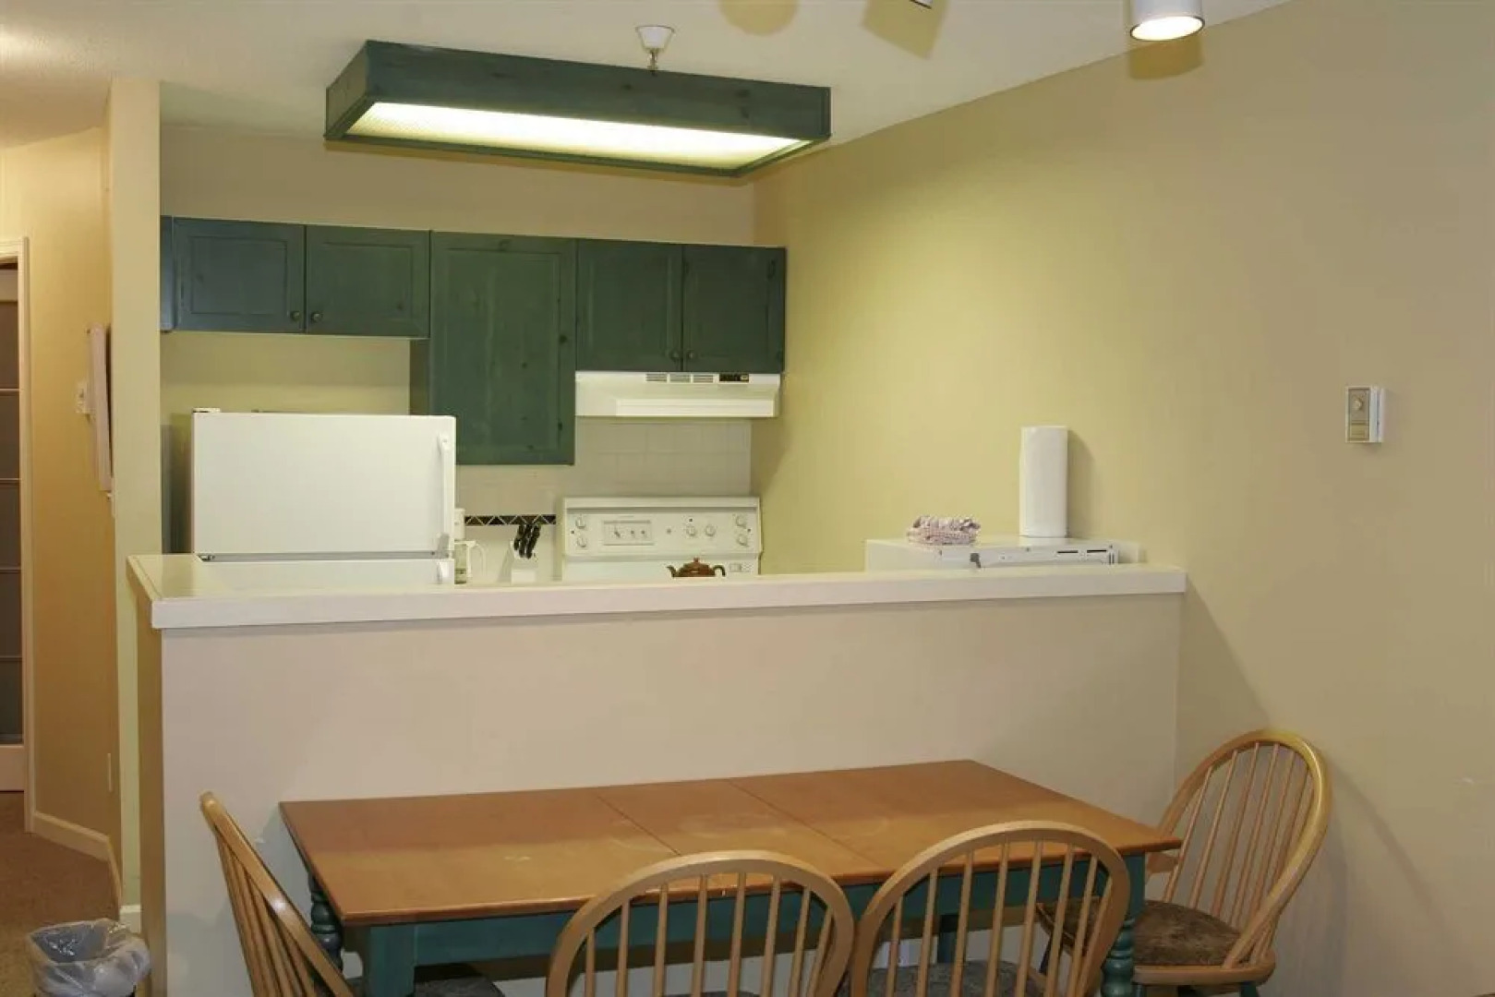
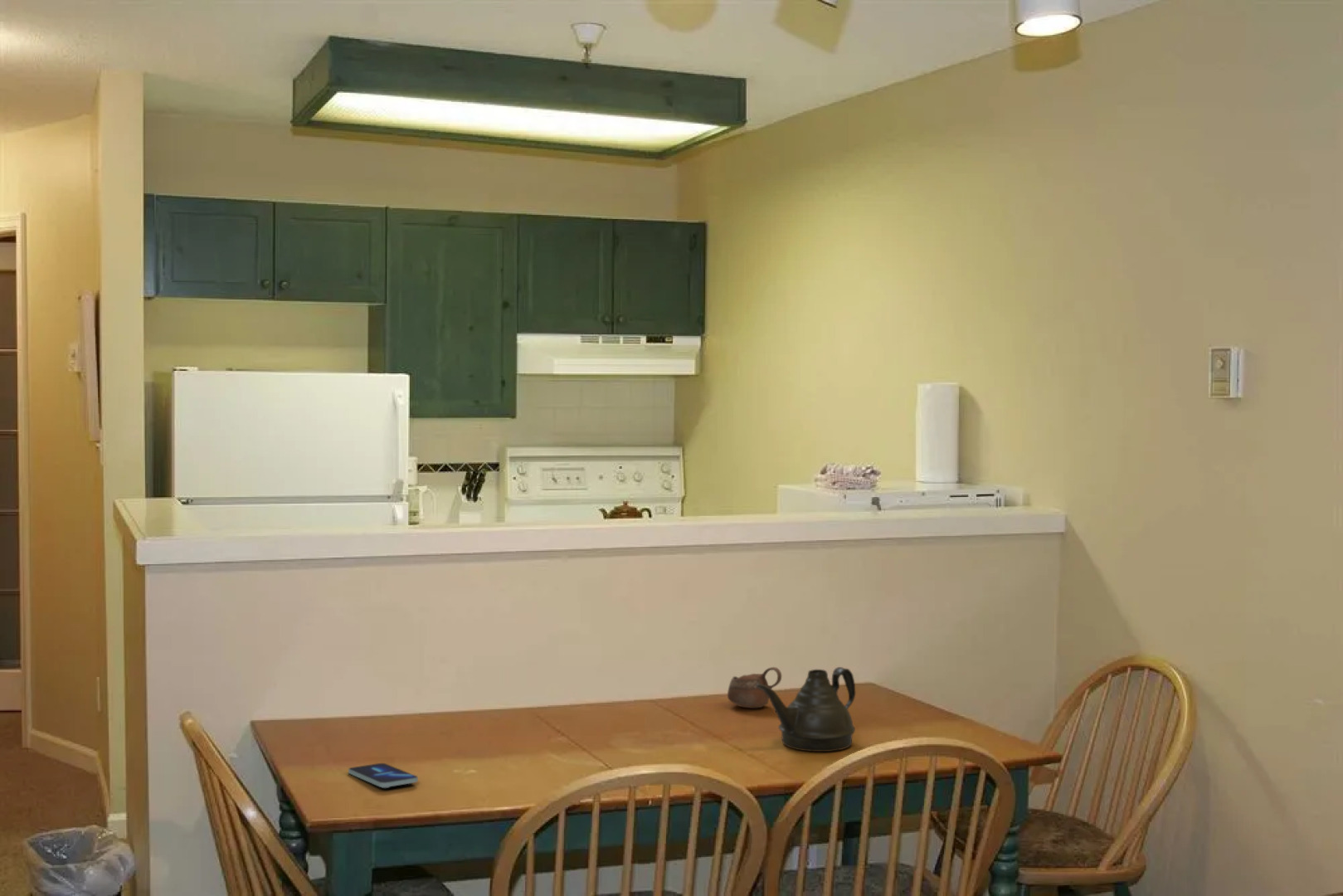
+ smartphone [348,762,419,789]
+ teapot [756,666,856,752]
+ cup [727,666,782,709]
